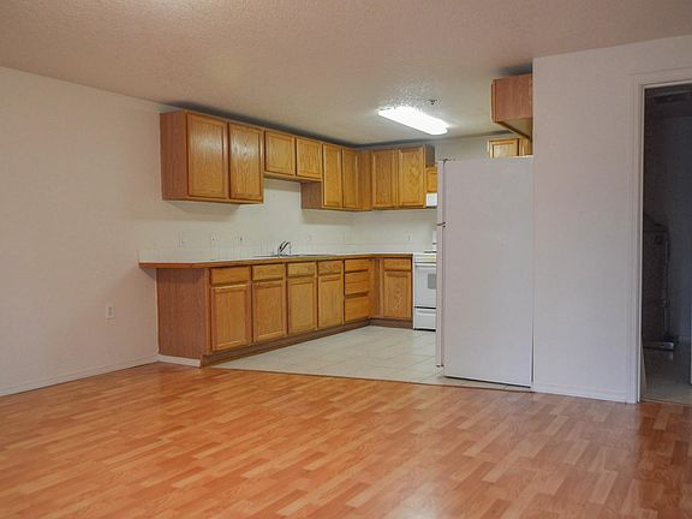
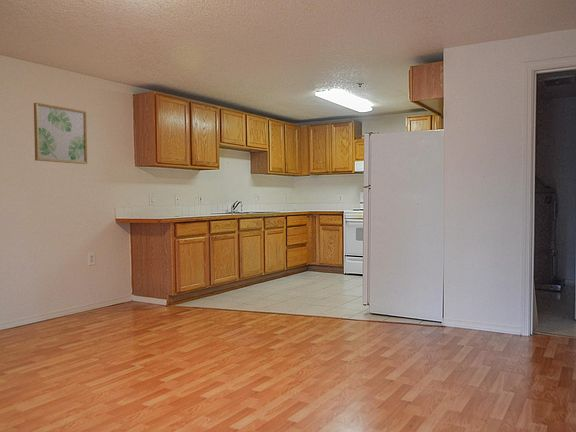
+ wall art [33,102,88,165]
